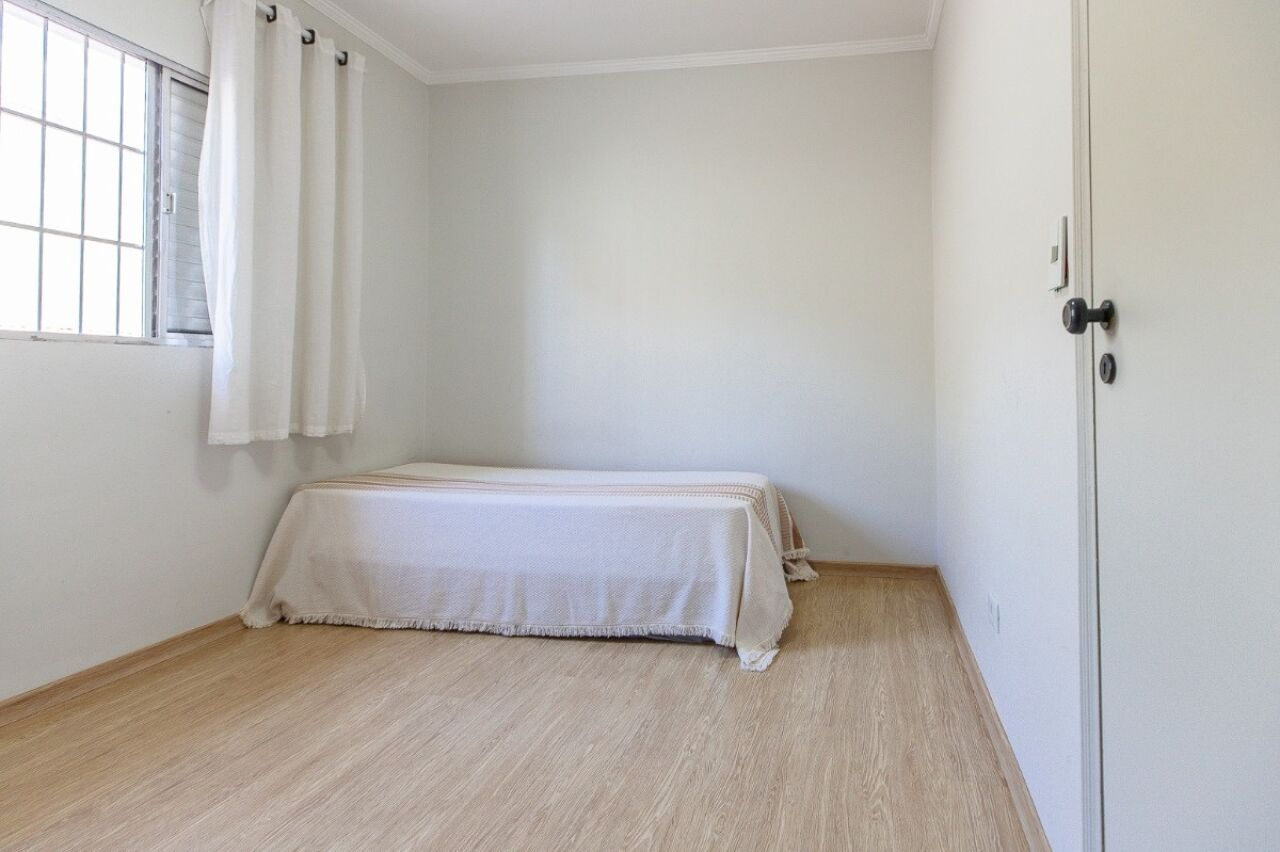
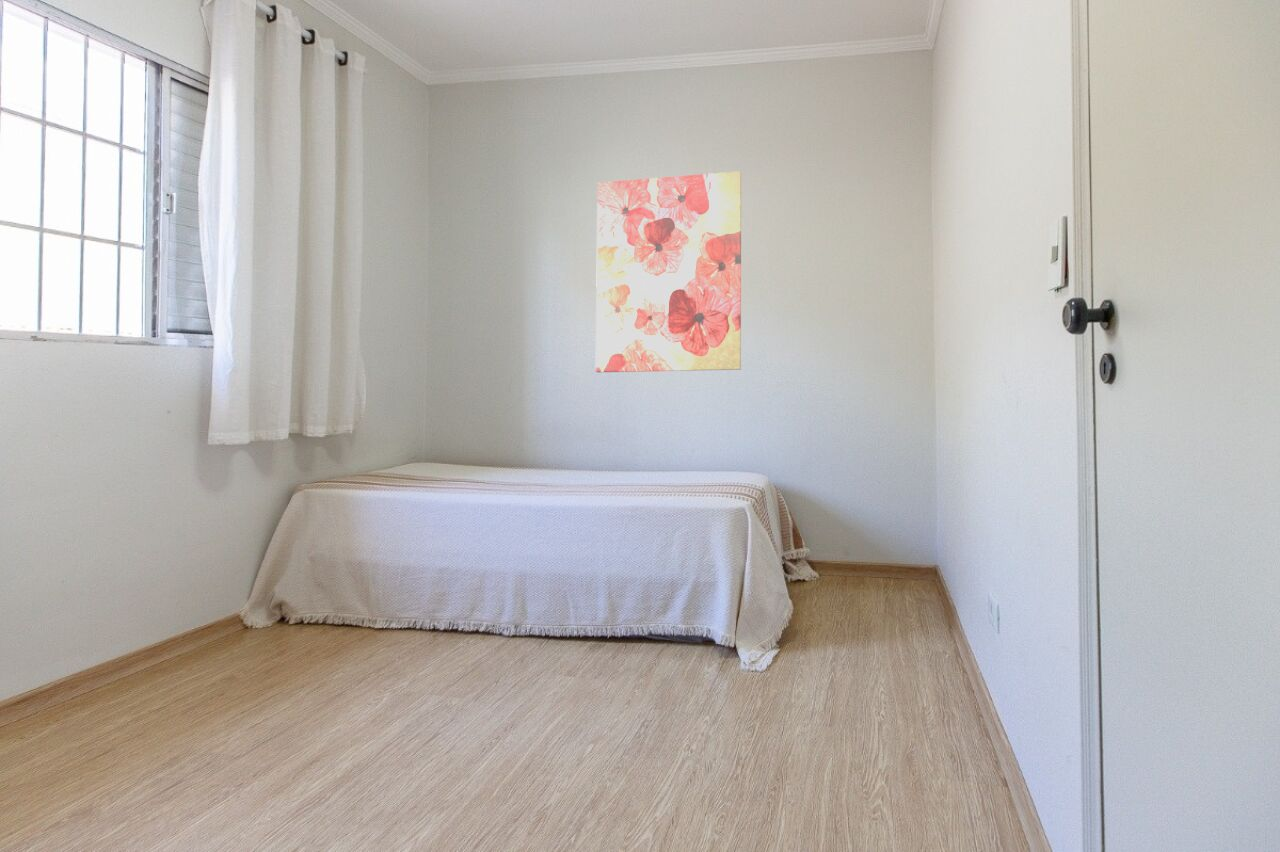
+ wall art [595,170,742,373]
